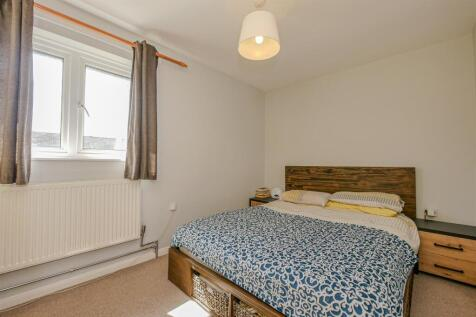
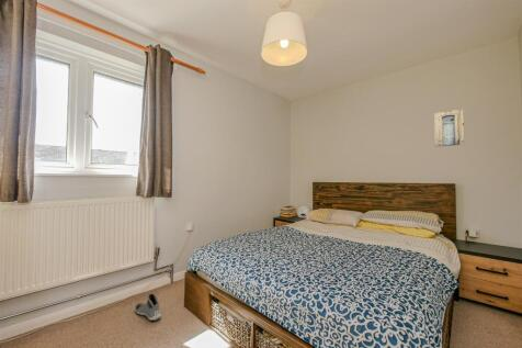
+ wall art [433,108,465,148]
+ sneaker [134,293,162,322]
